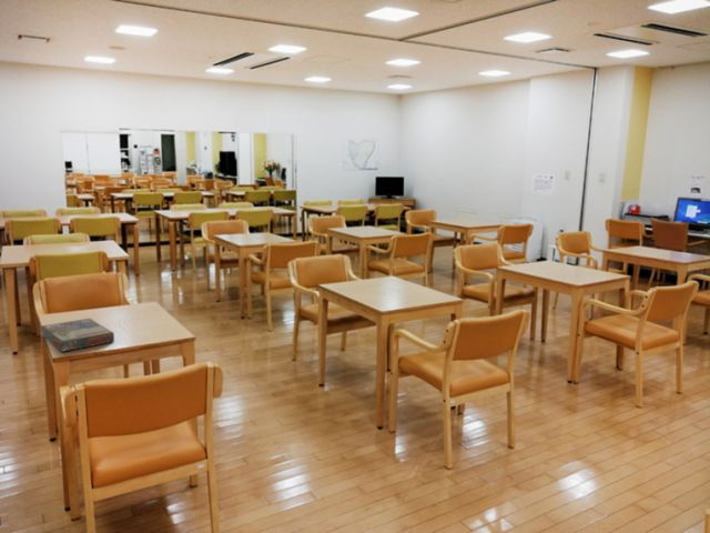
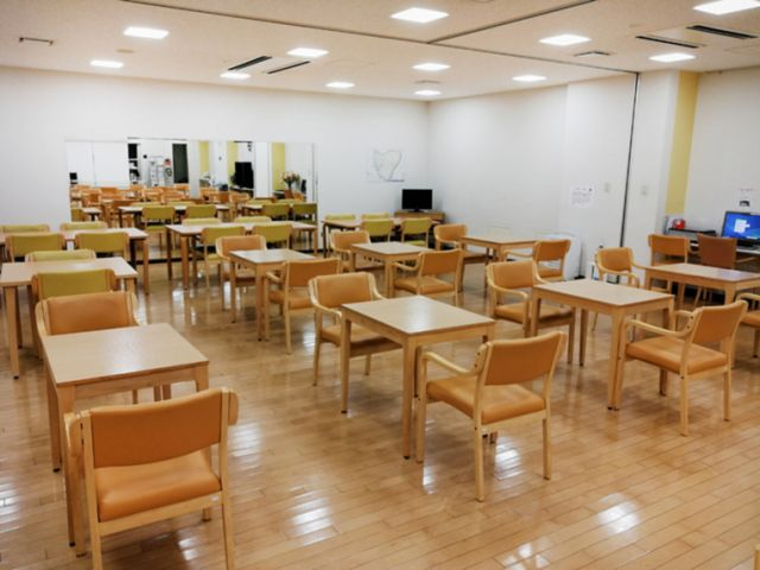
- board game [39,318,115,353]
